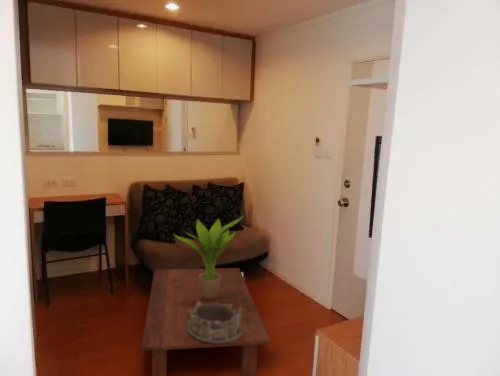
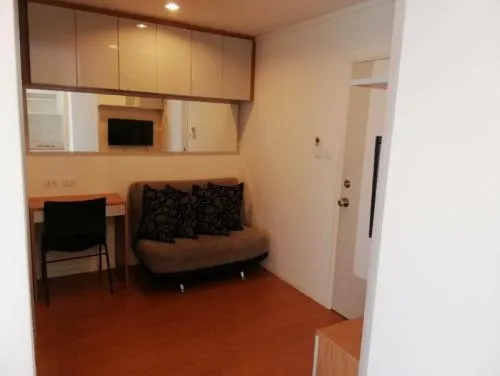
- potted plant [172,214,245,299]
- coffee table [140,267,271,376]
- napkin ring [187,303,242,344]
